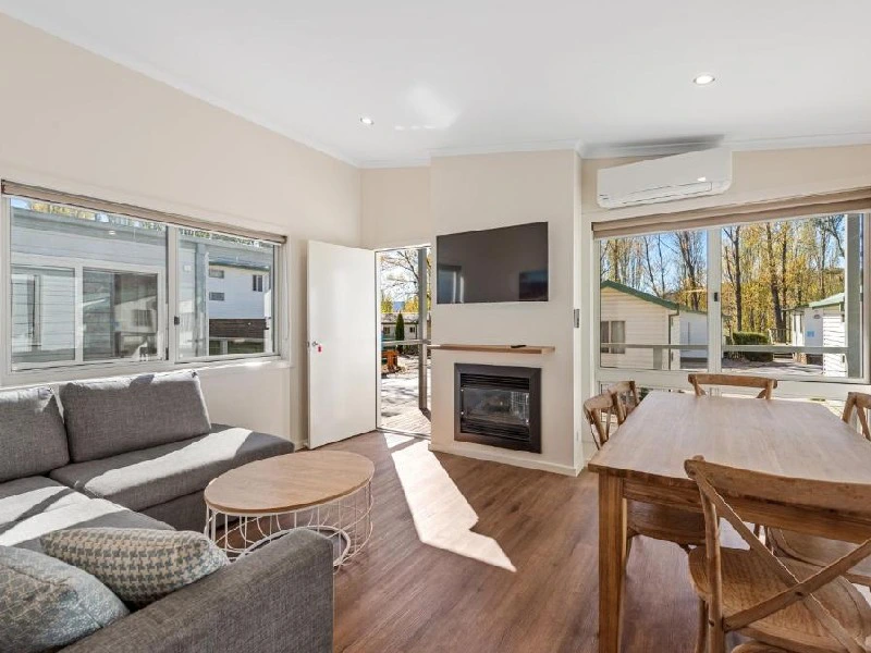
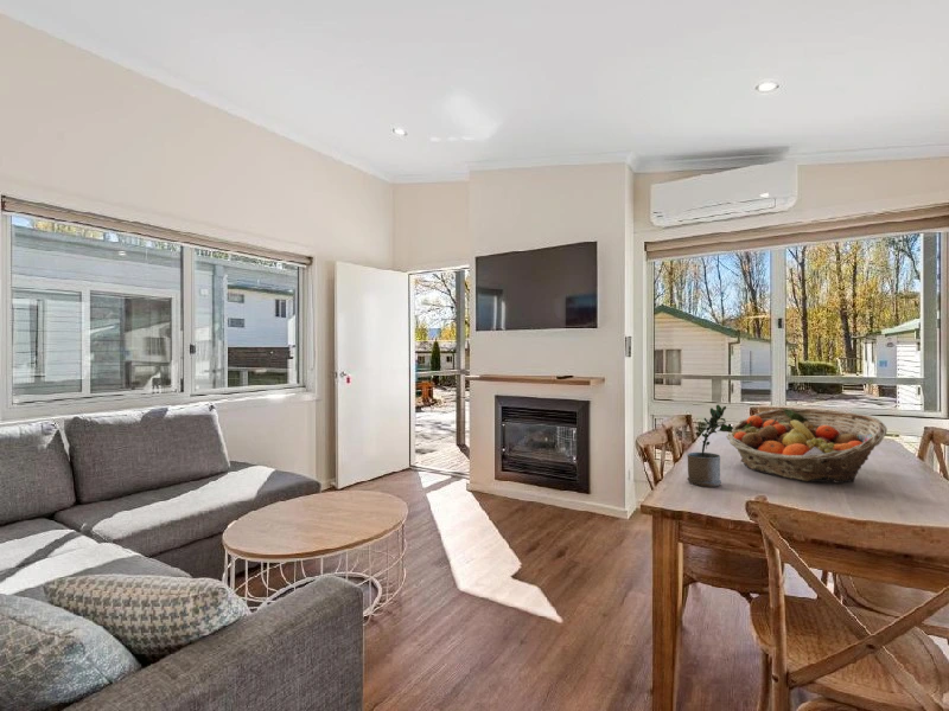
+ fruit basket [725,408,889,483]
+ potted plant [686,404,733,488]
